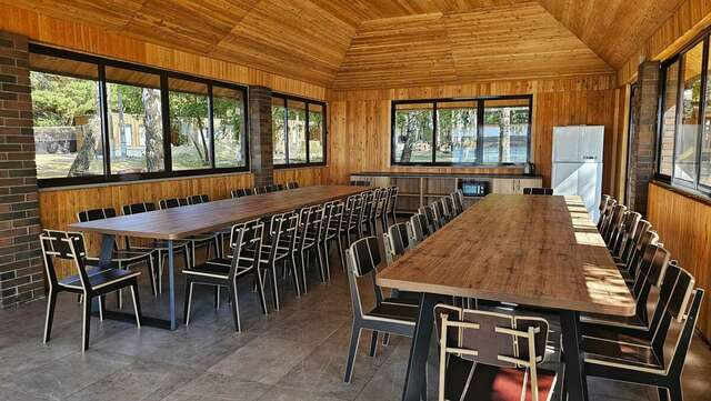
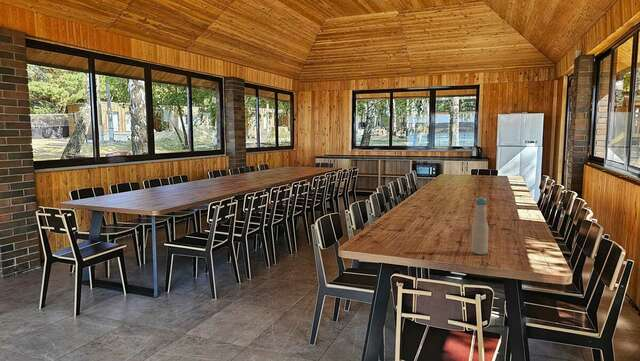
+ bottle [471,196,490,256]
